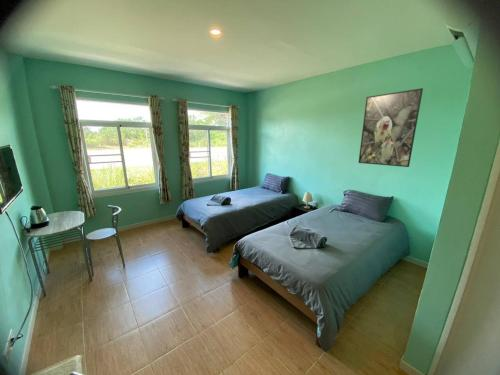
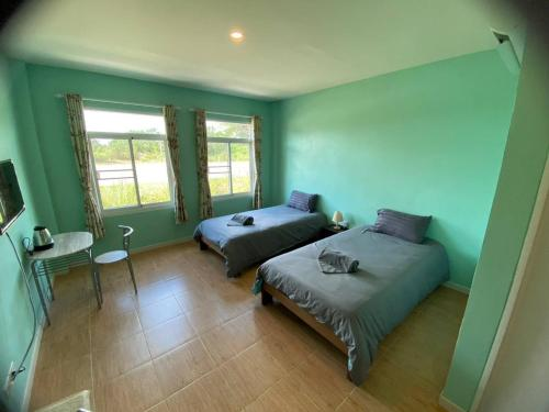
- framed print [358,87,424,168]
